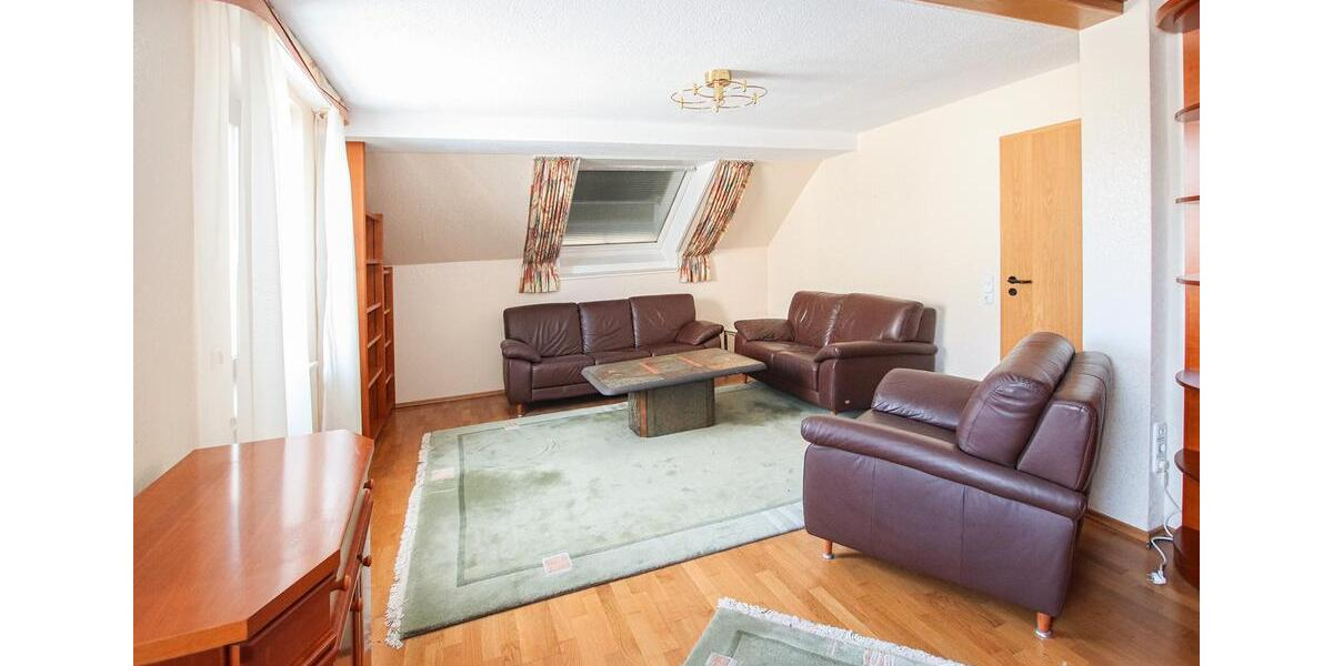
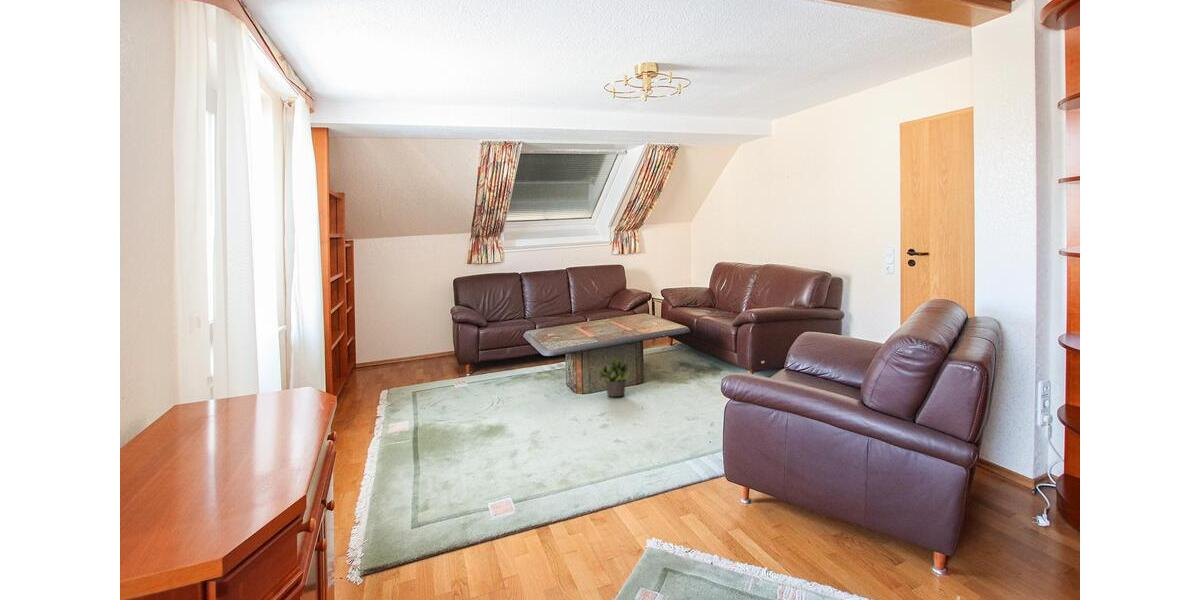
+ potted plant [591,355,633,397]
